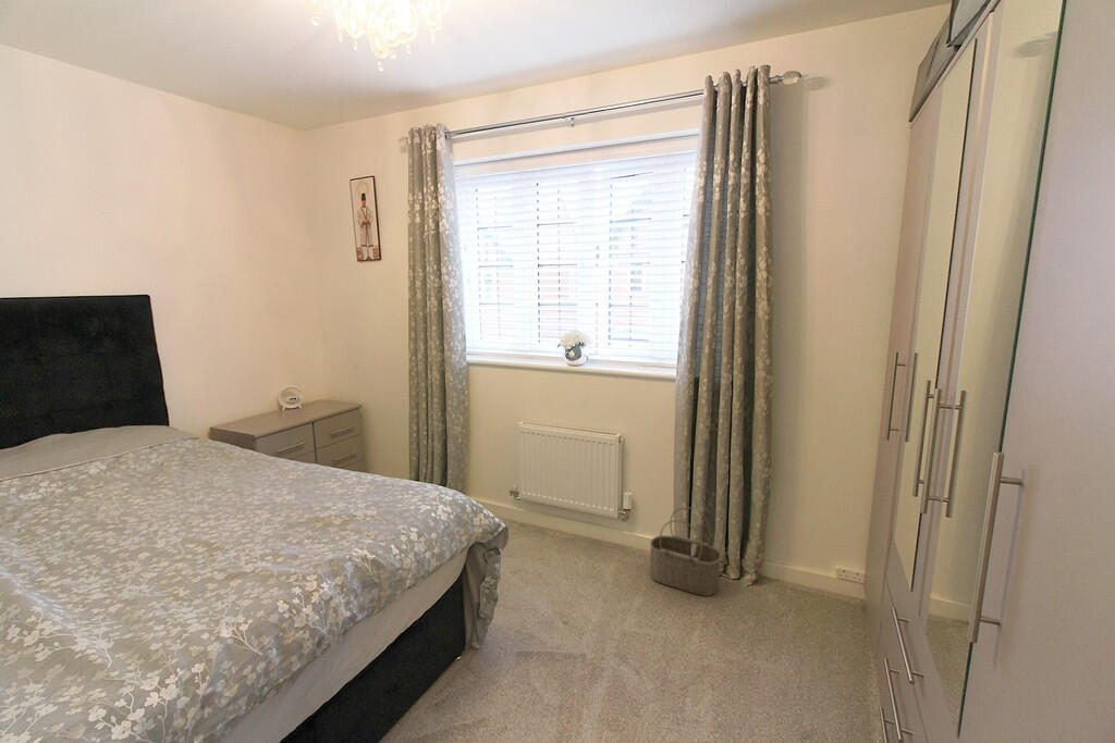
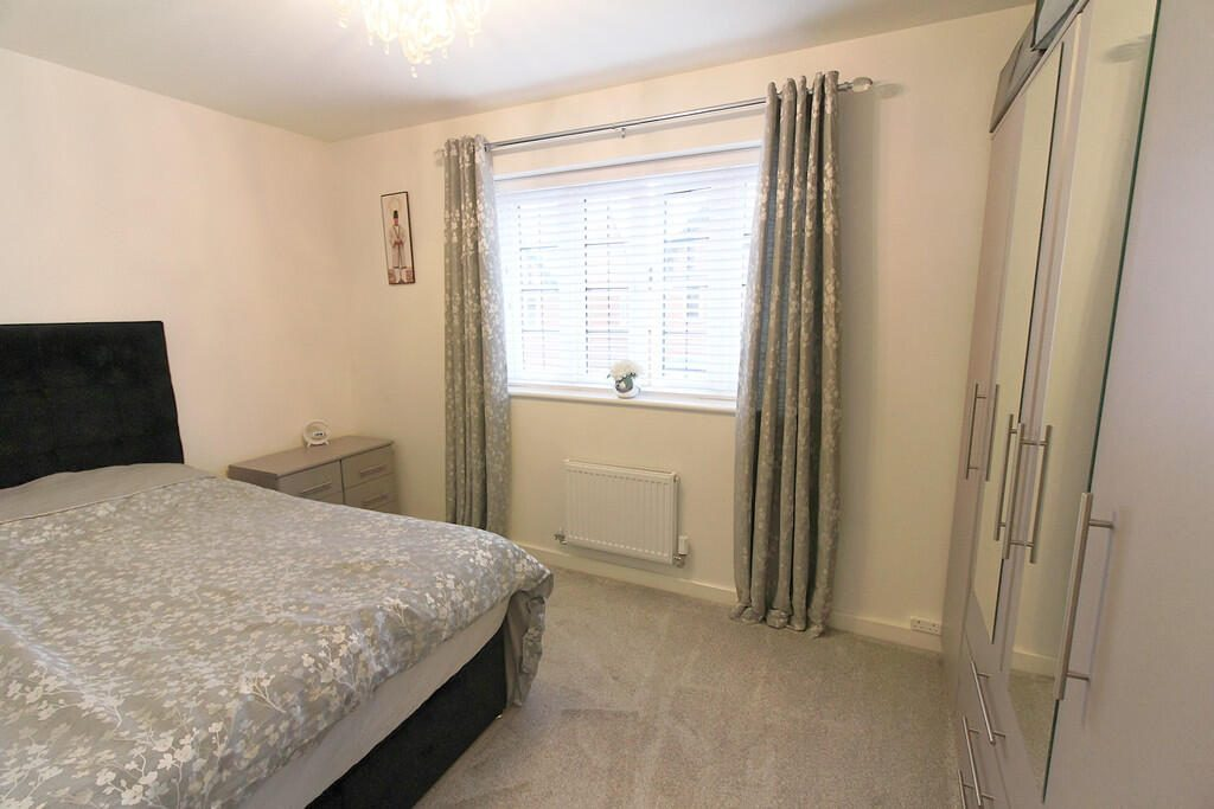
- wicker basket [649,506,723,597]
